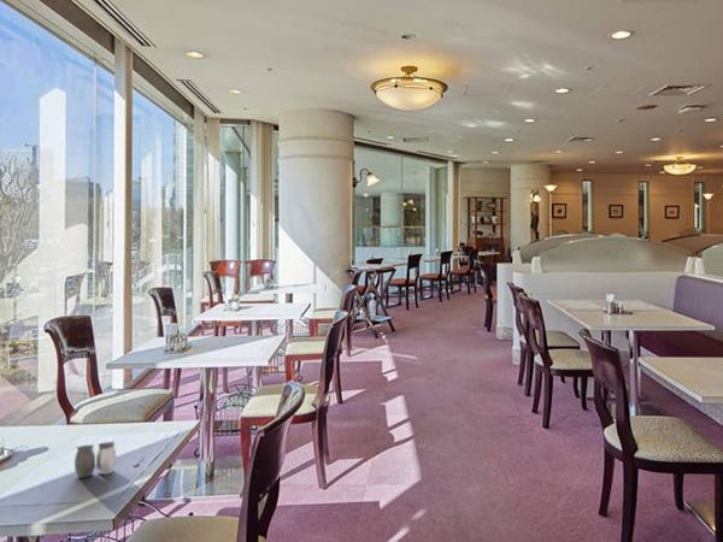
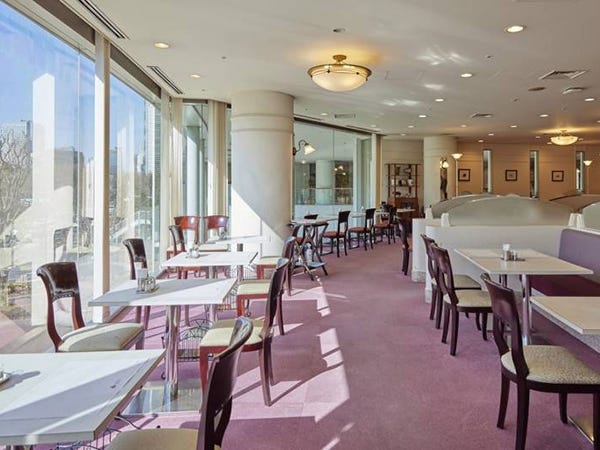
- salt and pepper shaker [74,438,117,478]
